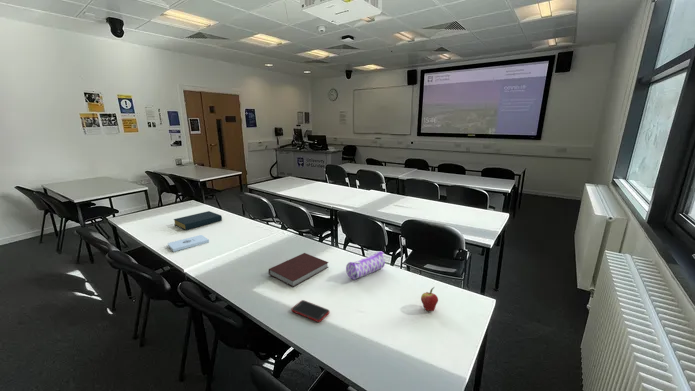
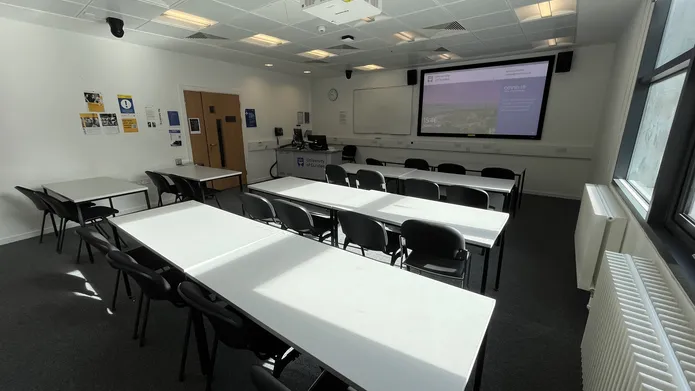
- fruit [420,287,439,312]
- notepad [167,234,210,253]
- pencil case [345,250,386,281]
- hardback book [173,210,223,231]
- cell phone [291,299,330,323]
- notebook [268,252,329,288]
